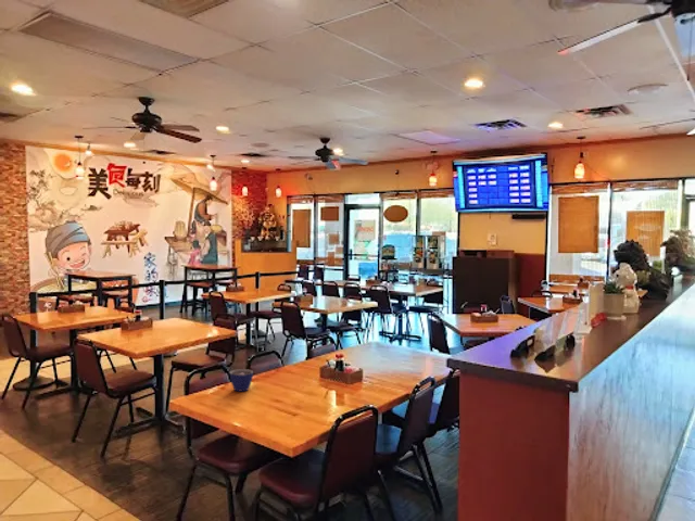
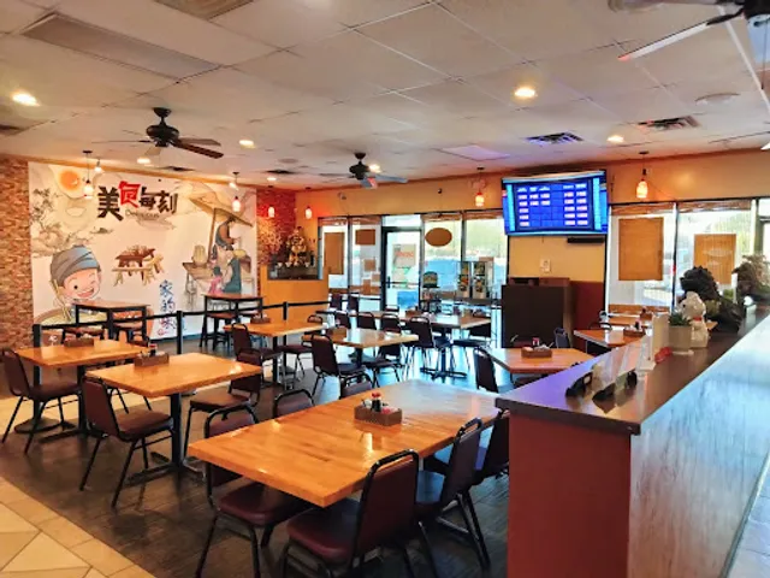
- cup [229,368,254,393]
